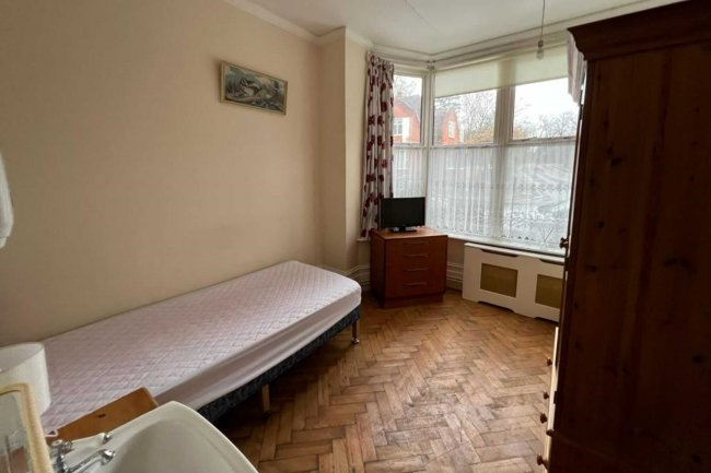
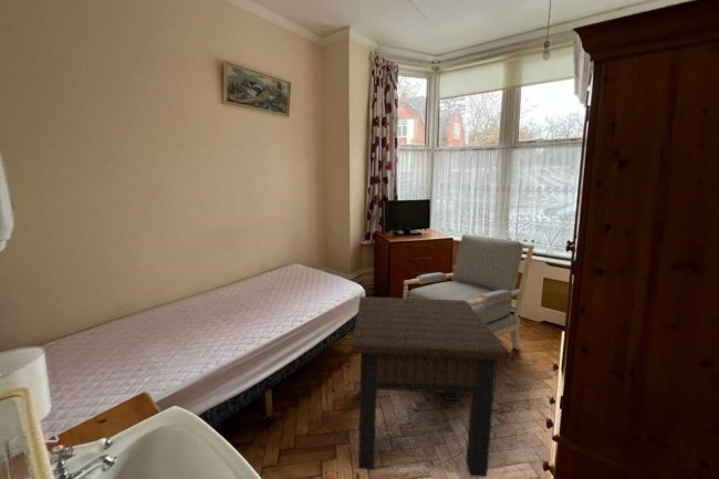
+ side table [351,295,511,478]
+ armchair [402,233,535,351]
